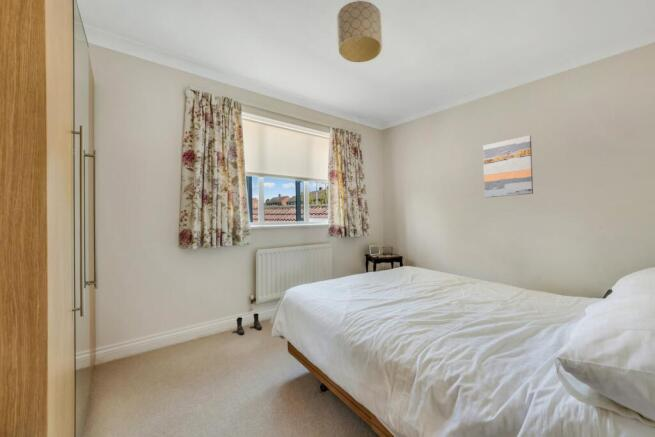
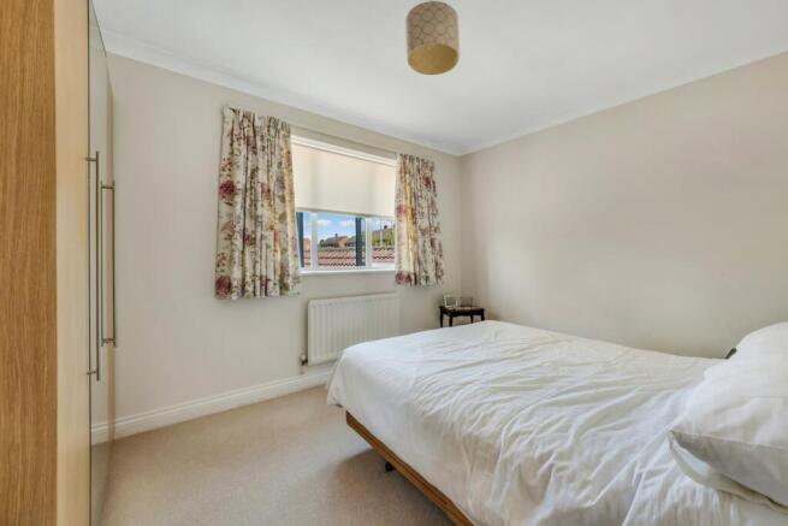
- wall art [482,134,534,198]
- boots [235,312,263,335]
